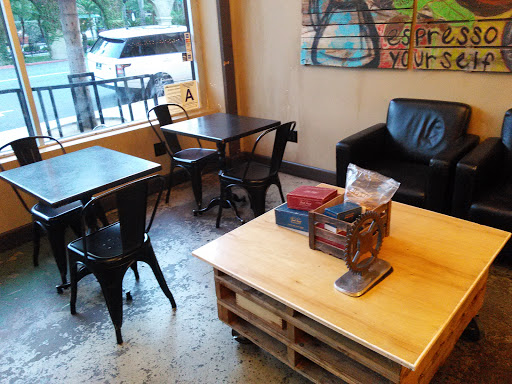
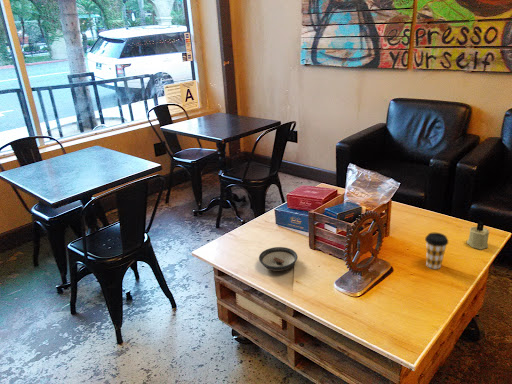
+ saucer [258,246,298,272]
+ candle [466,221,490,250]
+ coffee cup [424,232,449,270]
